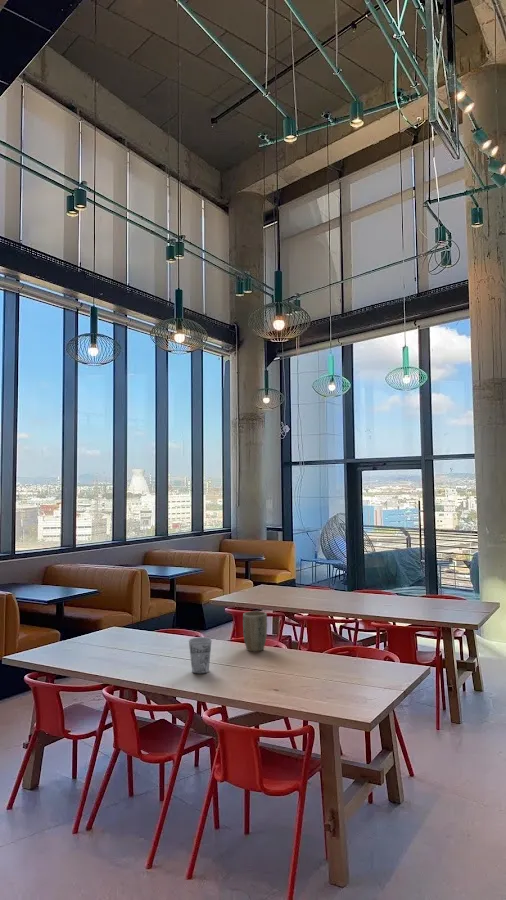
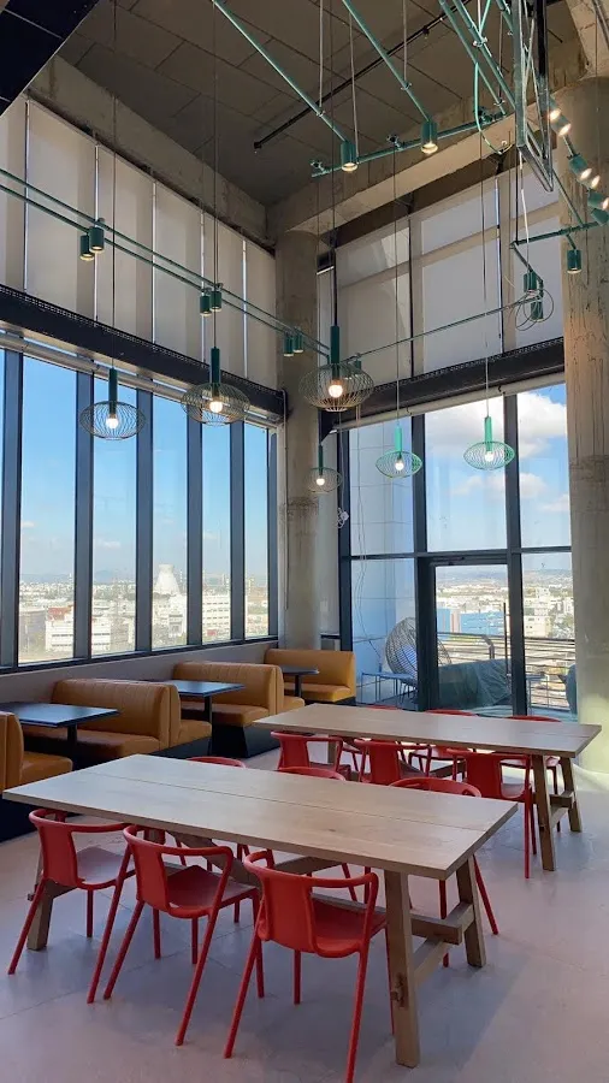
- cup [188,636,213,675]
- plant pot [242,610,268,652]
